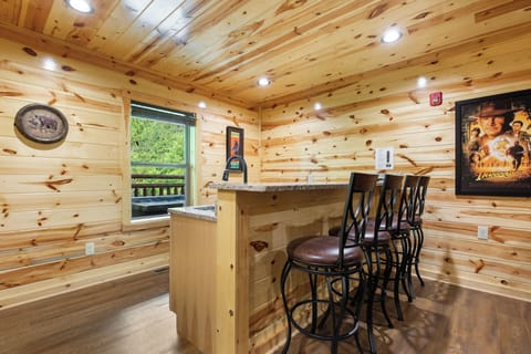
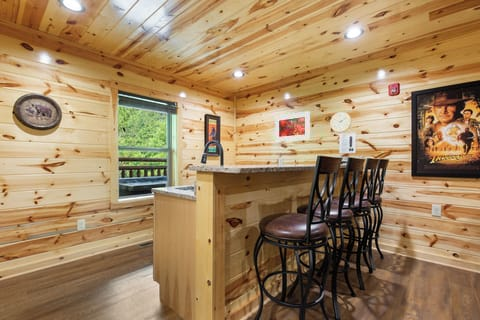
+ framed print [274,110,311,142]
+ wall clock [329,111,352,134]
